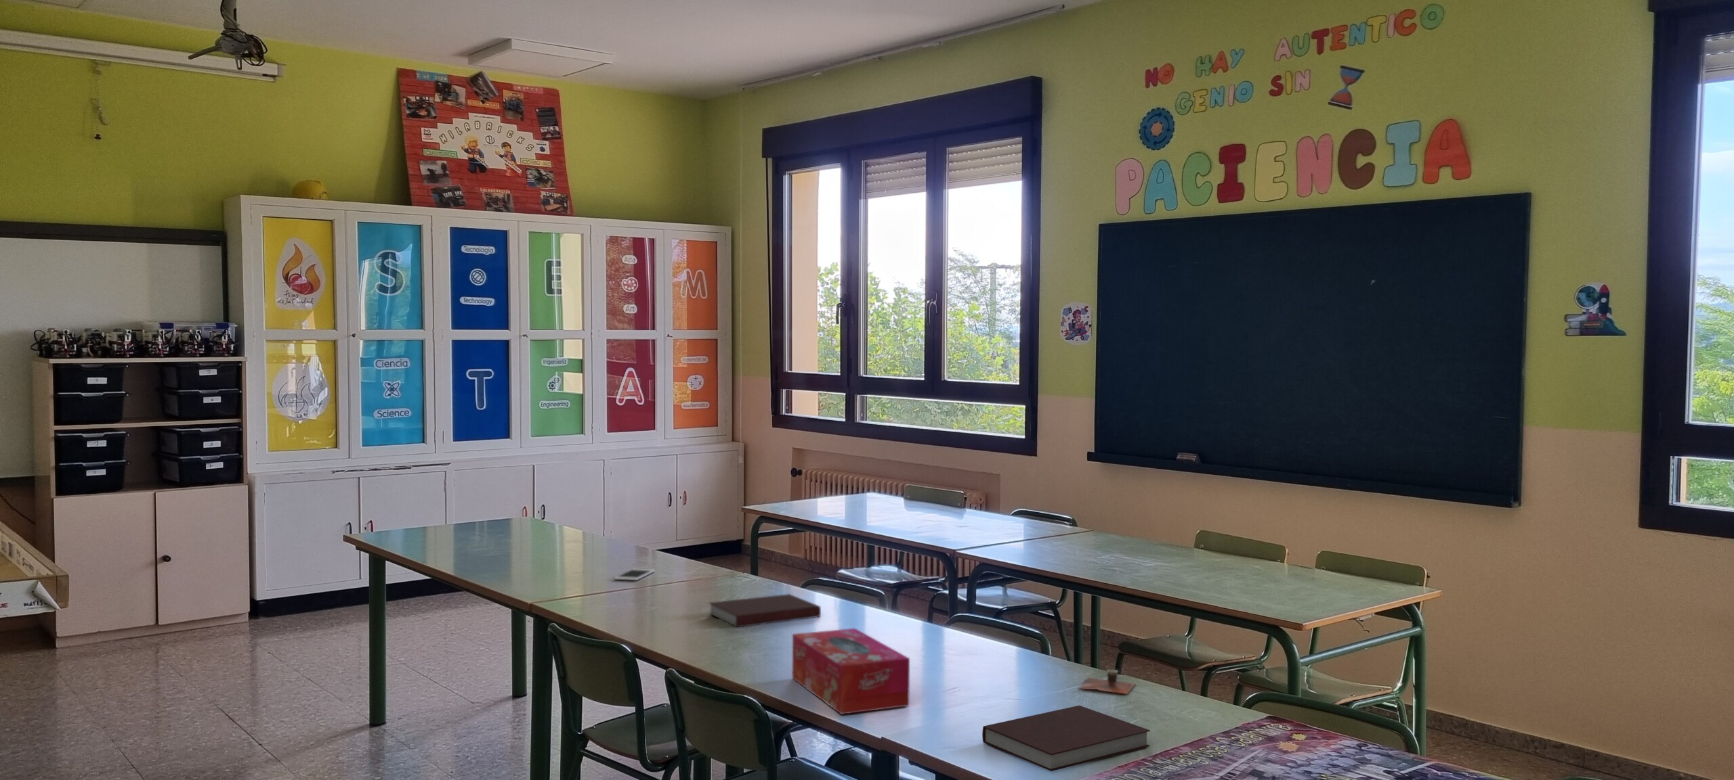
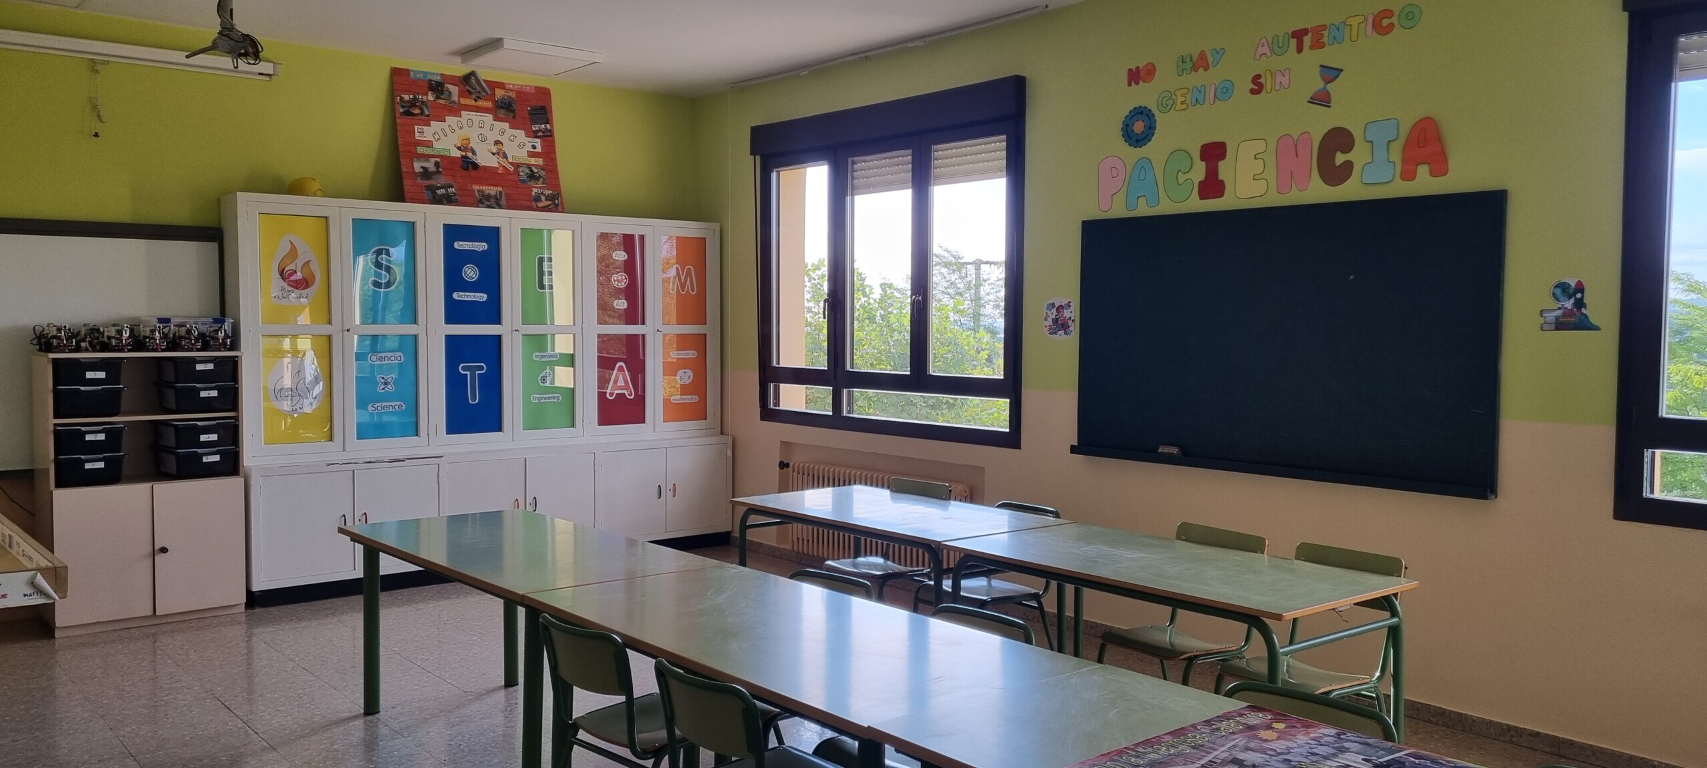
- notebook [982,705,1151,772]
- tissue box [792,628,910,715]
- cup [1079,668,1137,695]
- notebook [708,593,822,628]
- cell phone [614,568,656,581]
